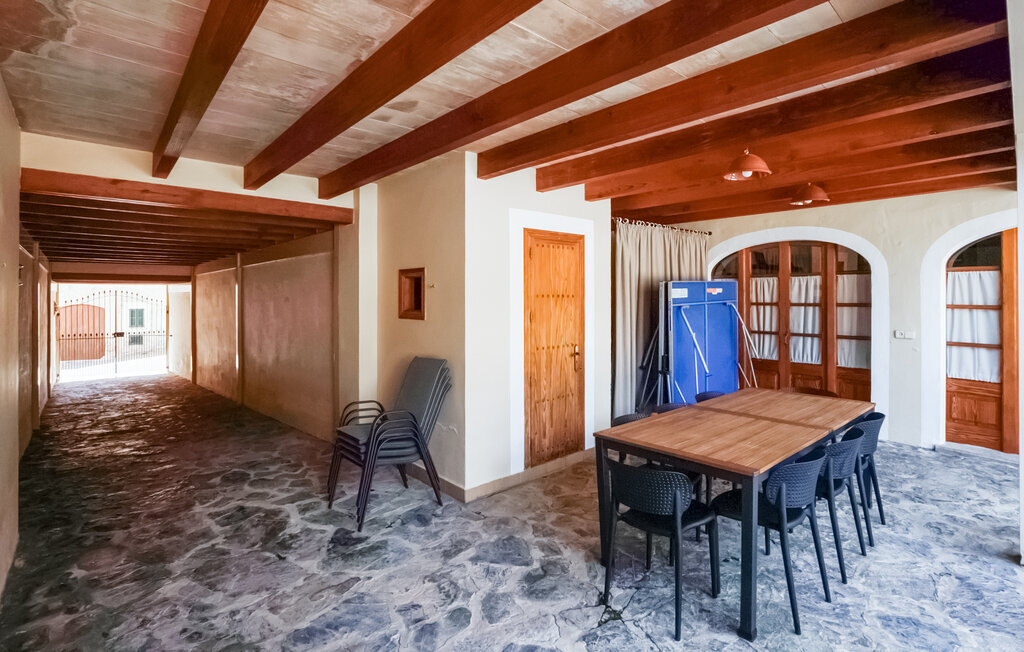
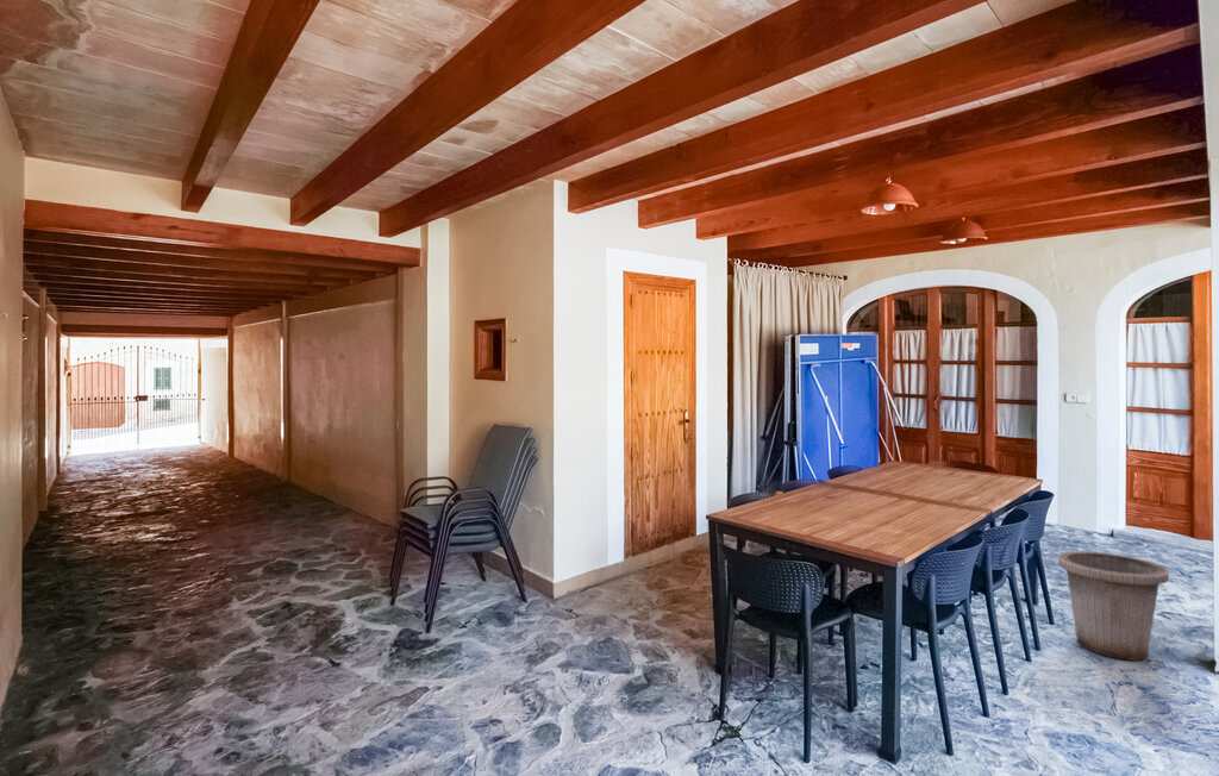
+ trash can [1057,550,1170,662]
